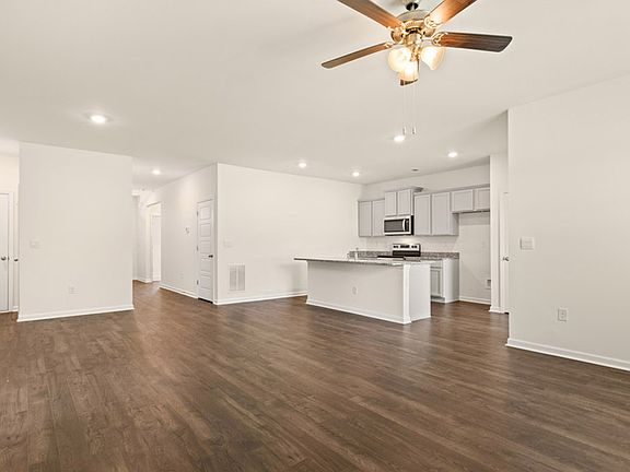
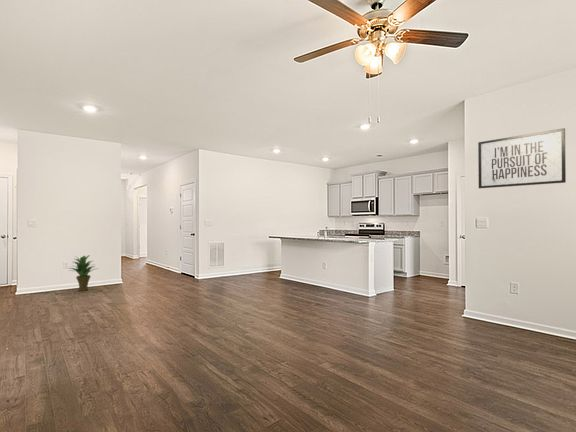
+ potted plant [69,254,100,292]
+ mirror [477,127,567,189]
